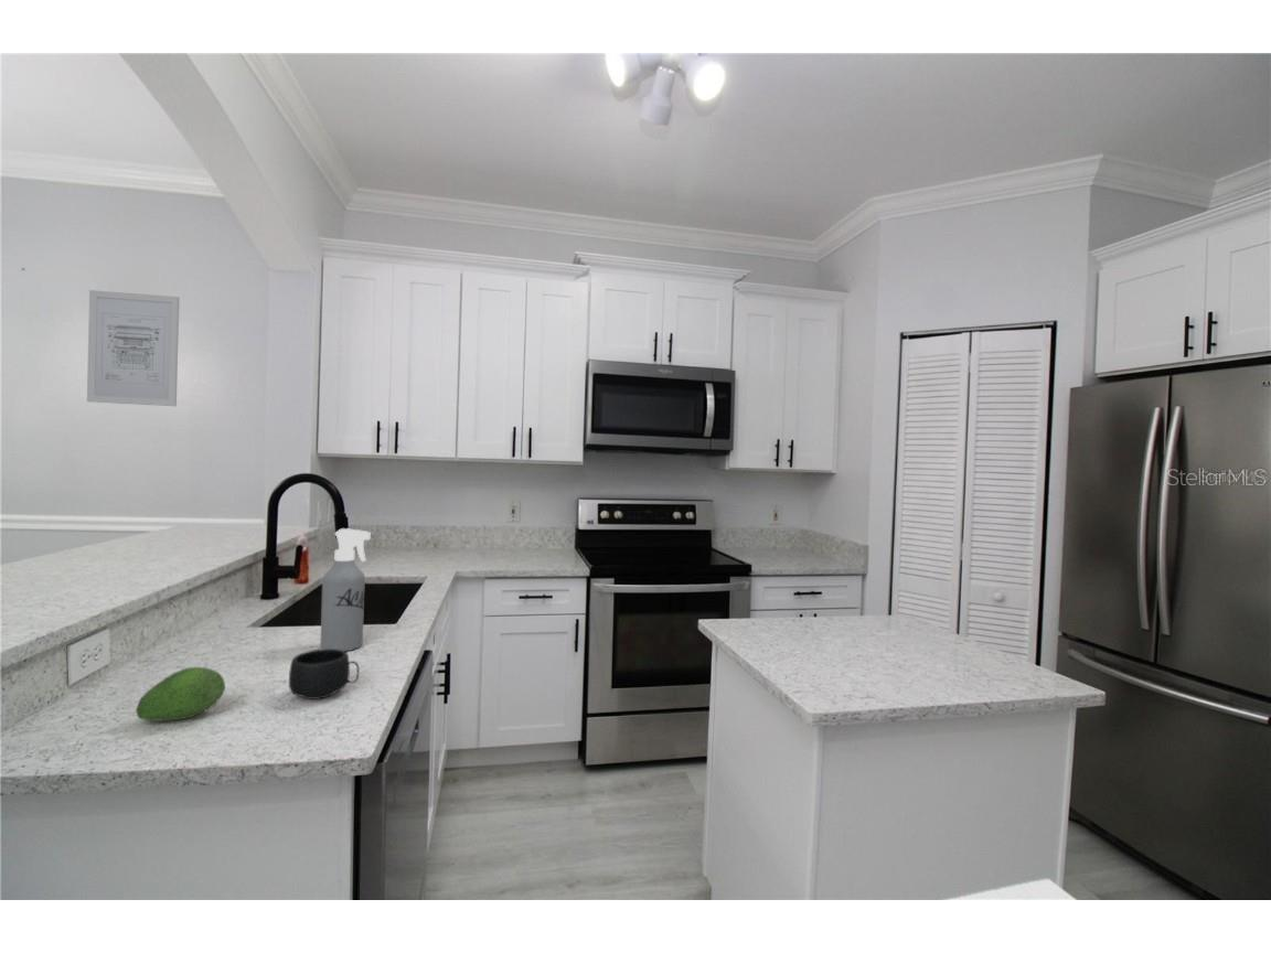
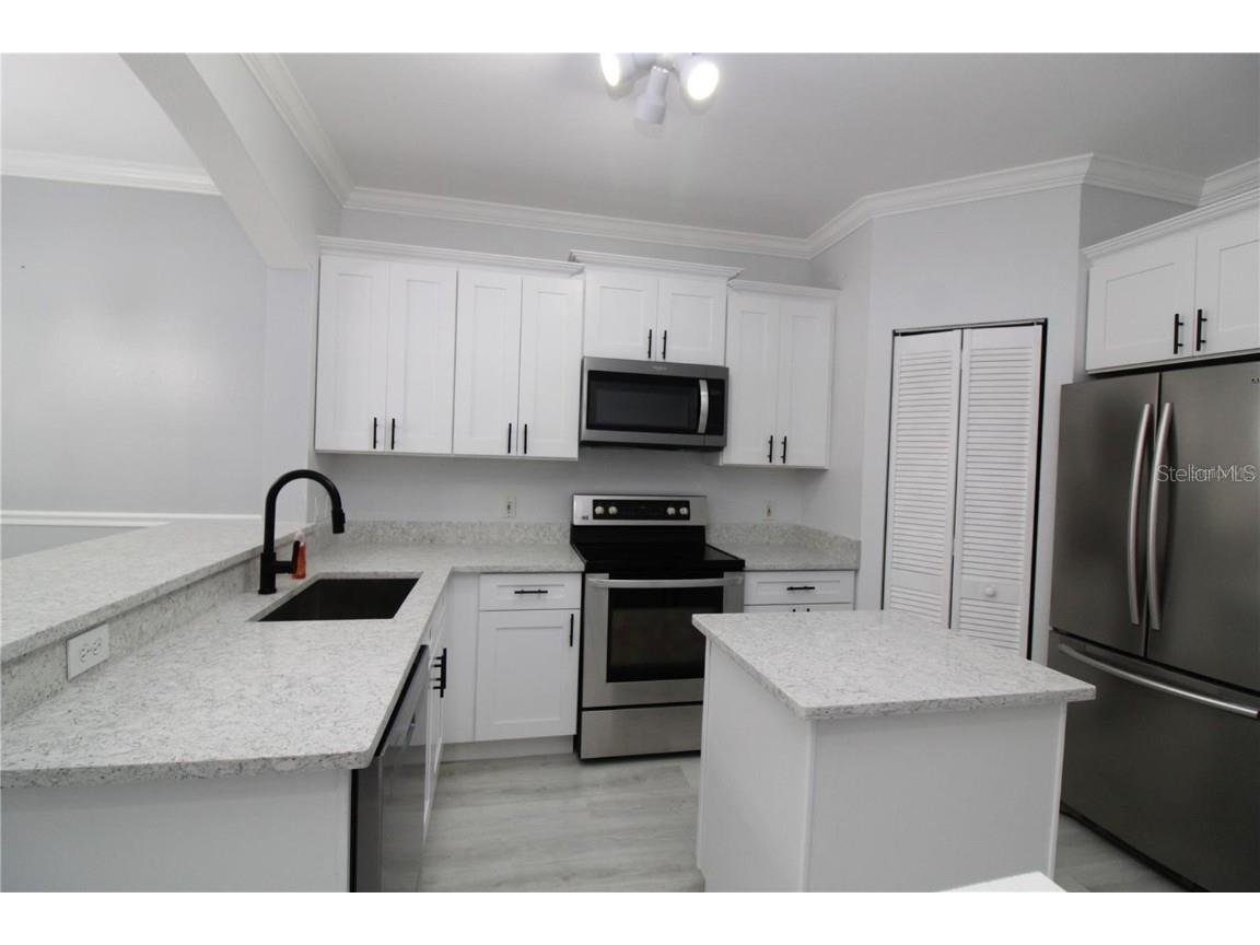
- spray bottle [319,527,371,652]
- mug [288,649,361,700]
- wall art [86,289,180,407]
- fruit [135,666,226,722]
